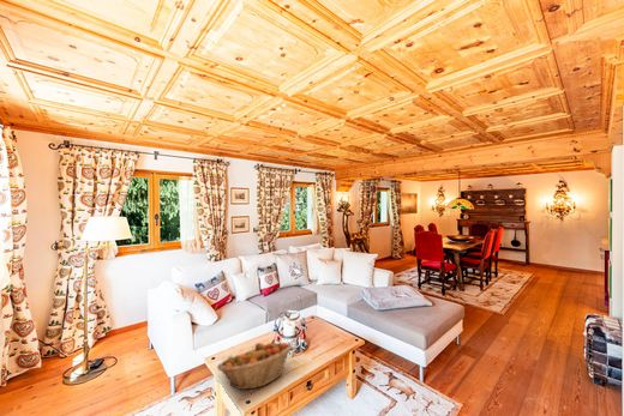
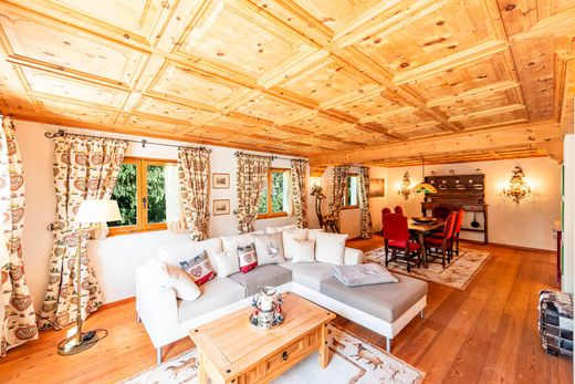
- fruit basket [216,342,293,391]
